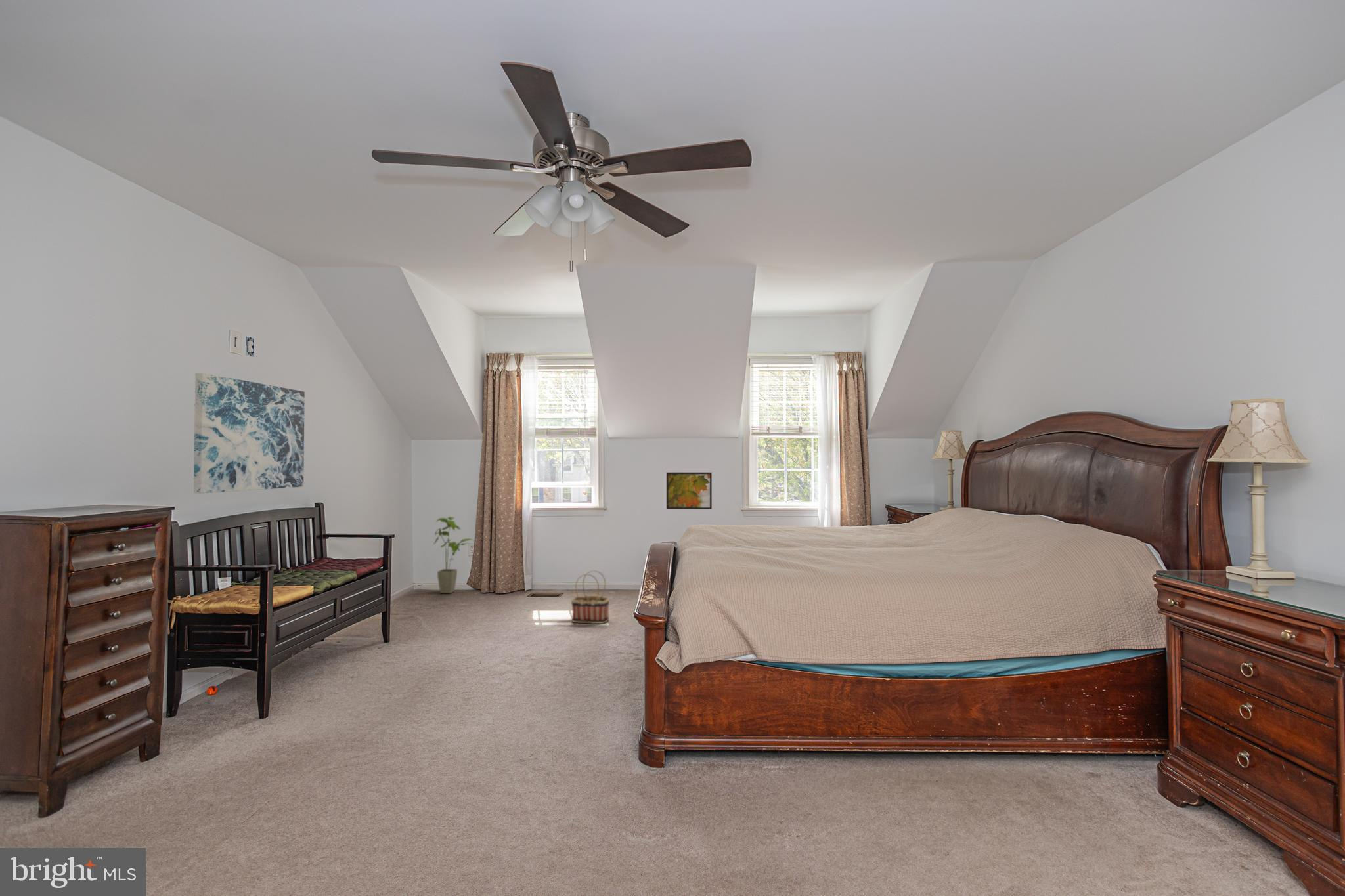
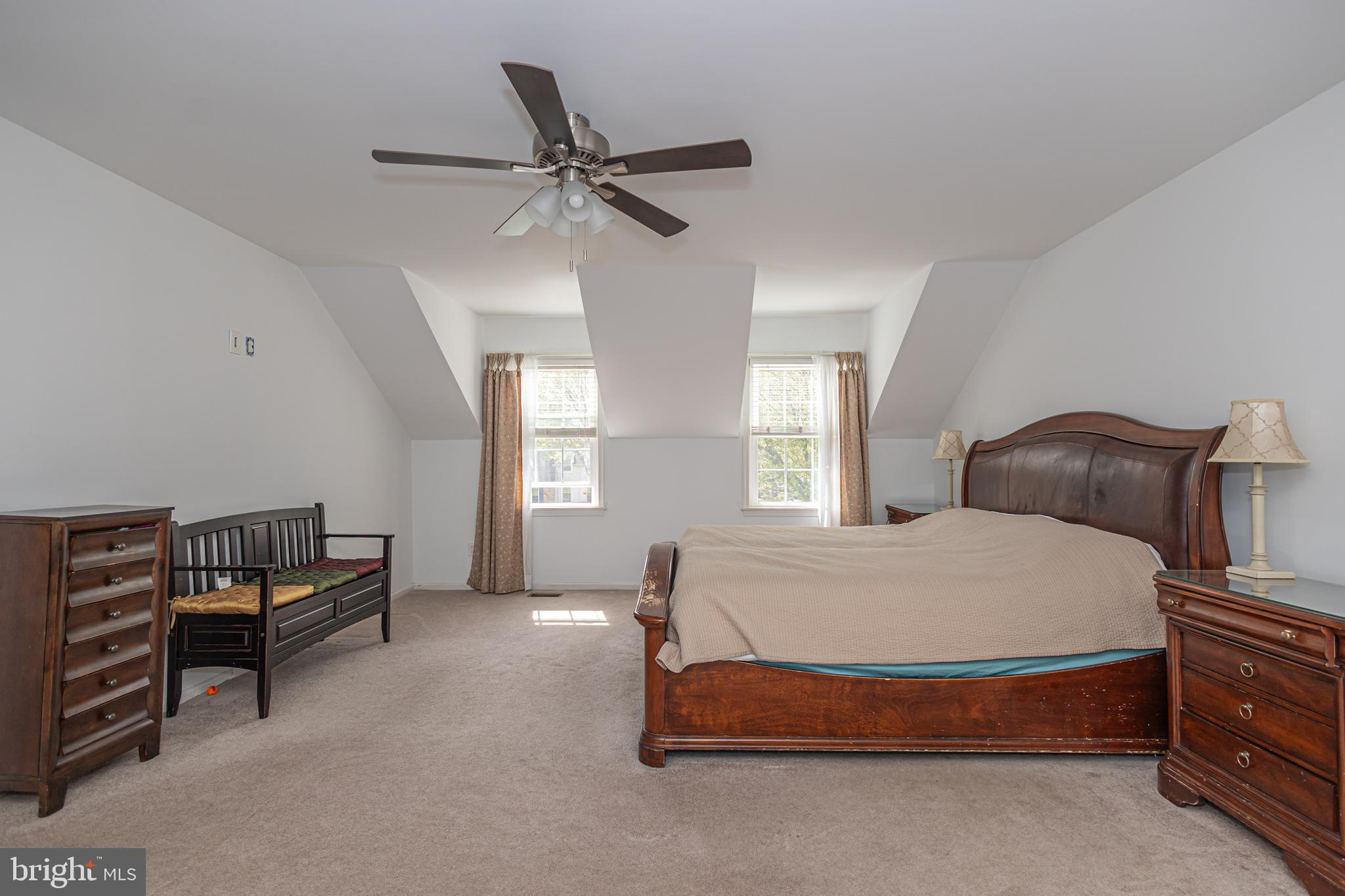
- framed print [666,472,713,510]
- wall art [193,373,305,494]
- basket [571,570,610,624]
- house plant [433,516,476,594]
